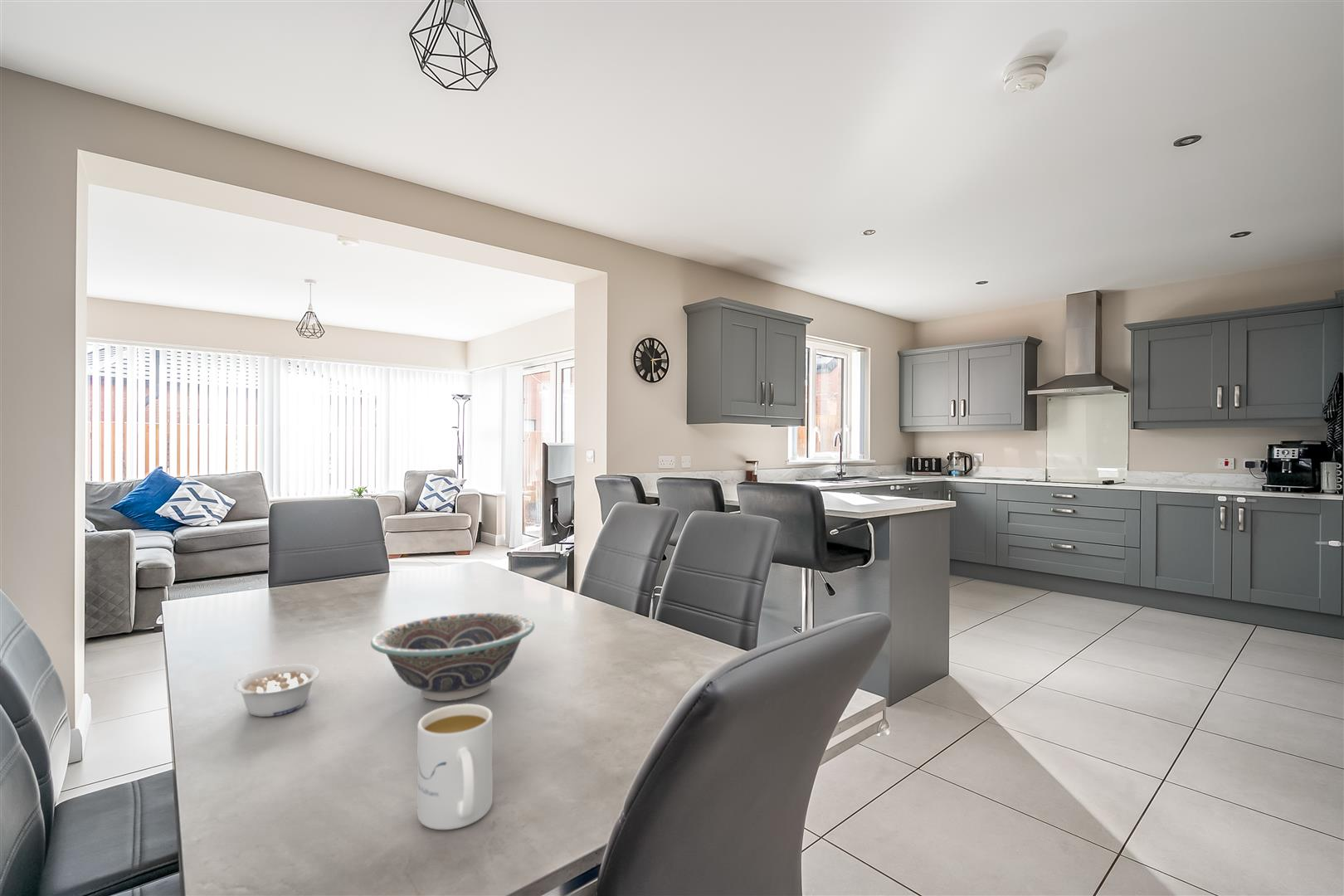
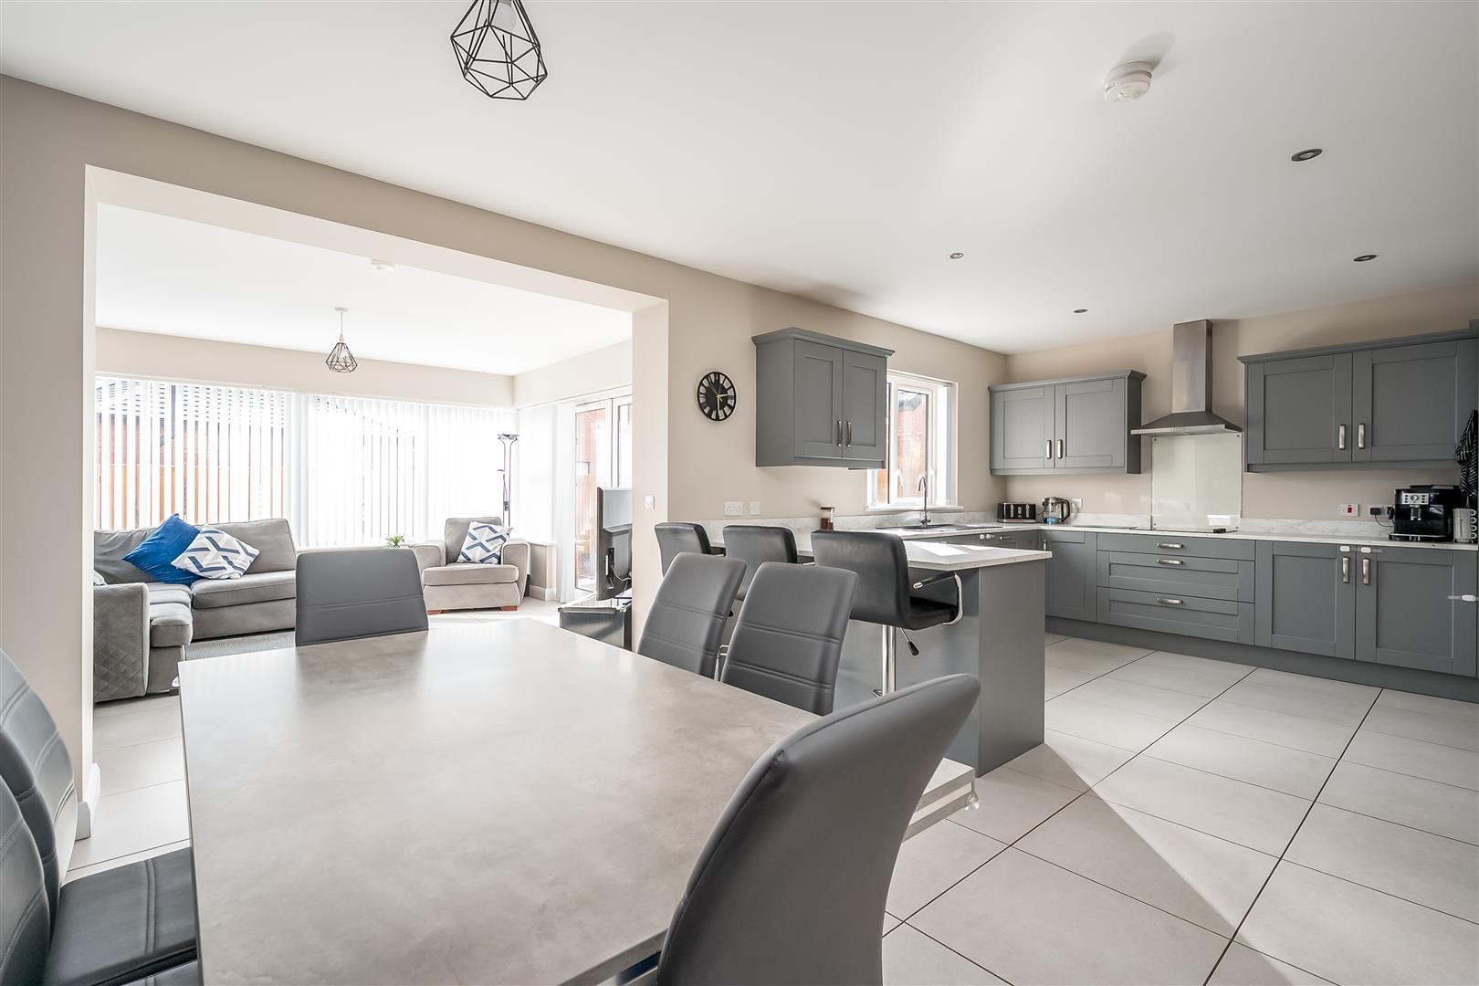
- mug [416,703,494,830]
- legume [233,664,320,718]
- decorative bowl [370,612,535,702]
